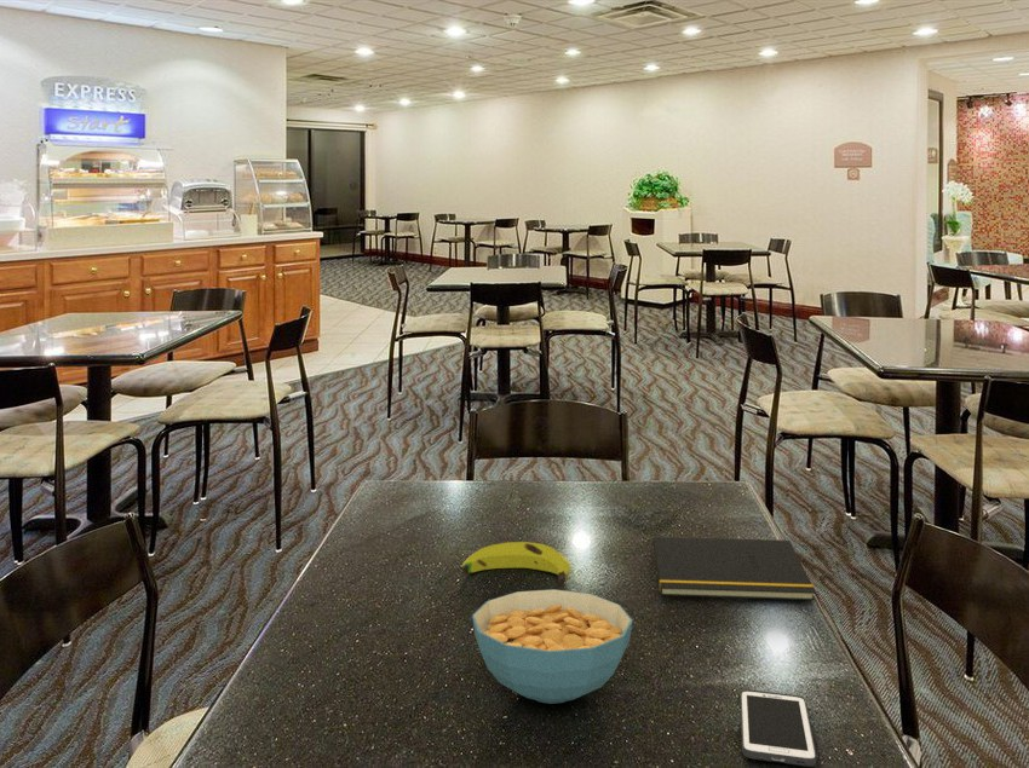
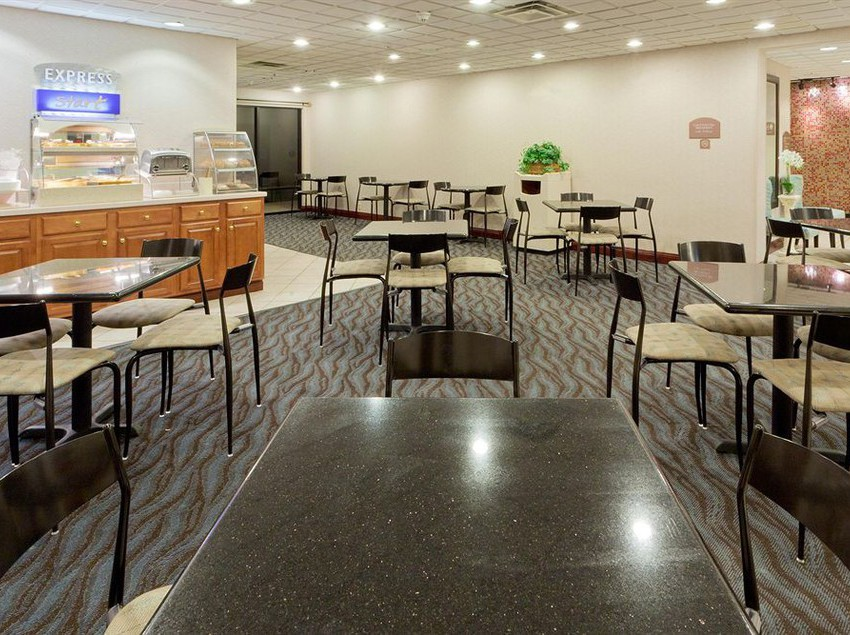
- cereal bowl [471,588,634,705]
- cell phone [740,688,817,768]
- notepad [649,536,816,601]
- banana [461,541,571,588]
